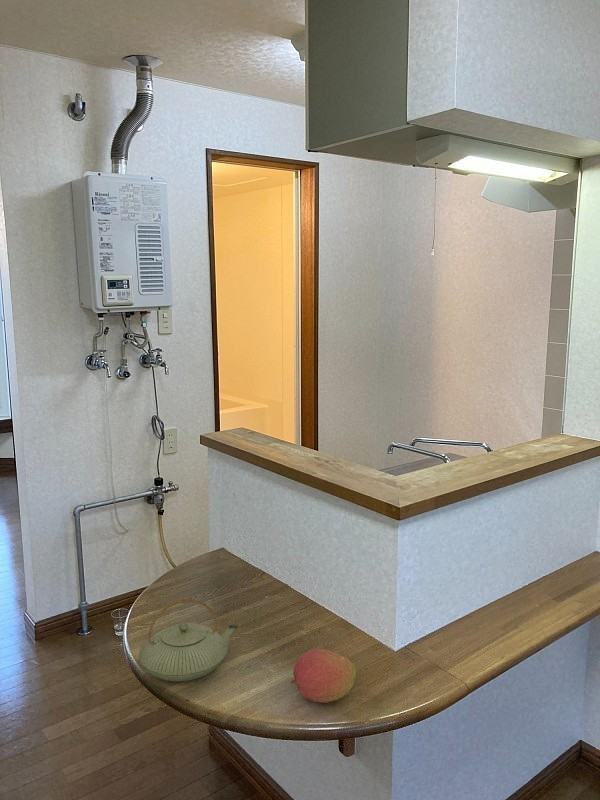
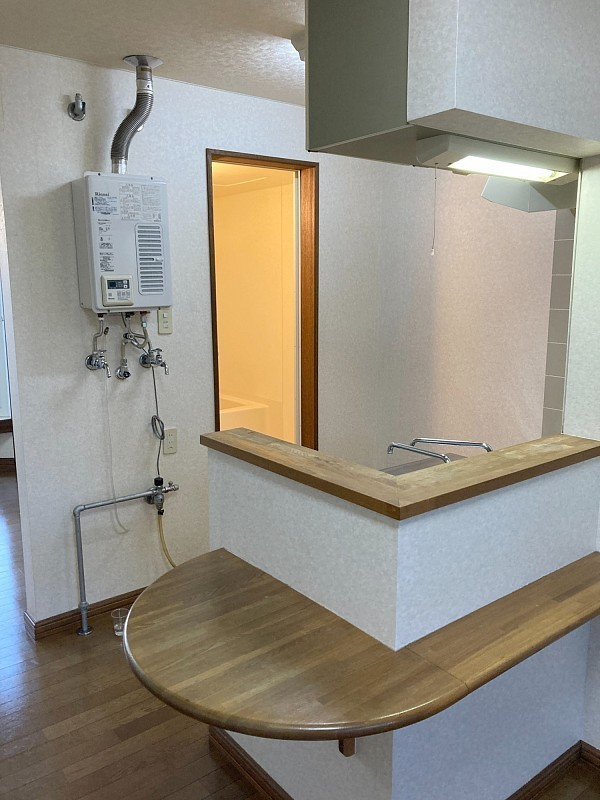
- fruit [290,648,357,704]
- teapot [138,599,239,682]
